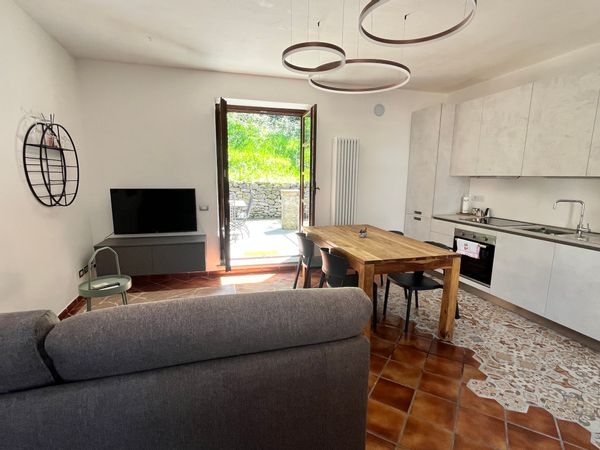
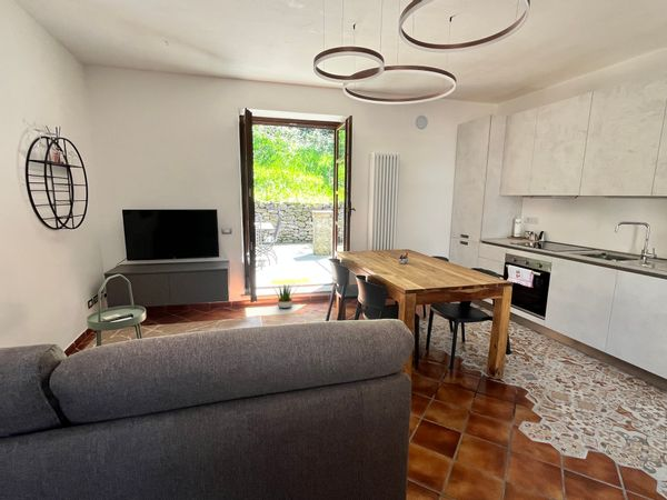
+ potted plant [272,283,298,309]
